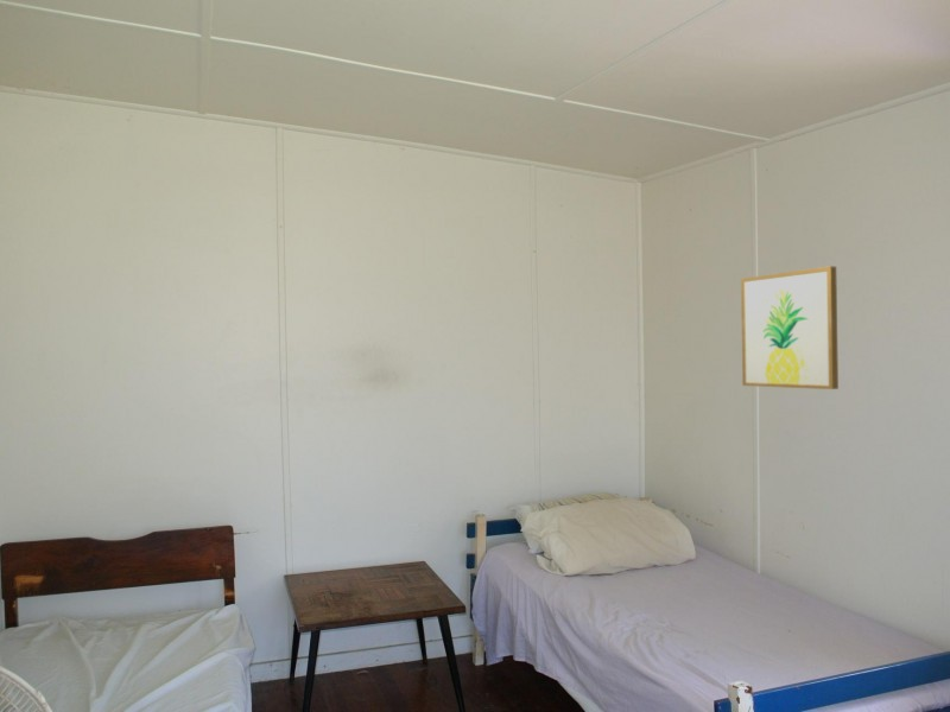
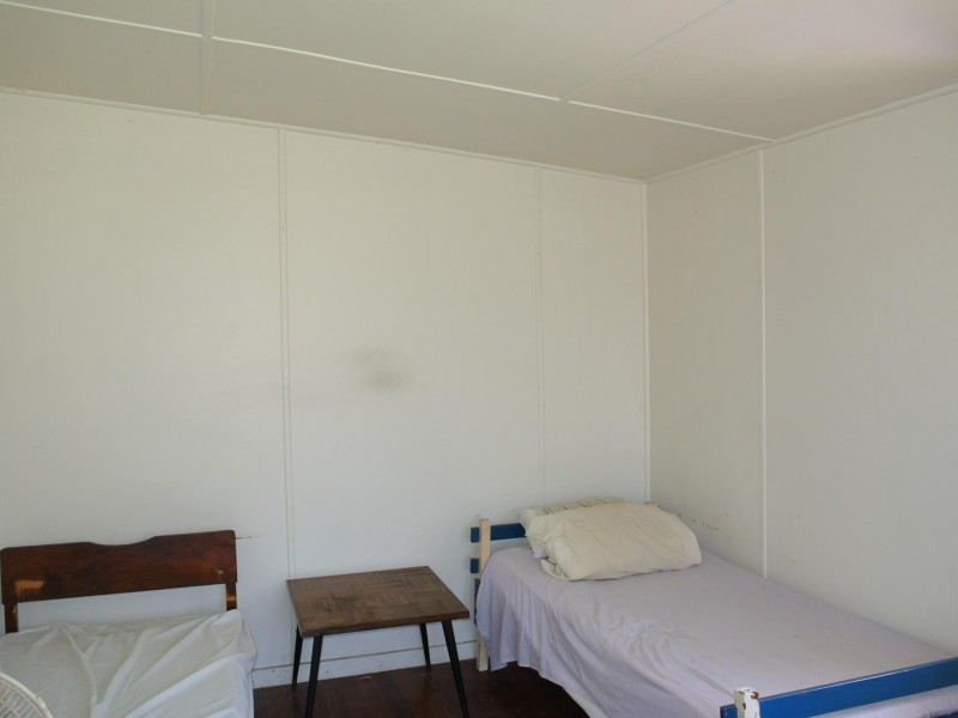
- wall art [740,265,840,390]
